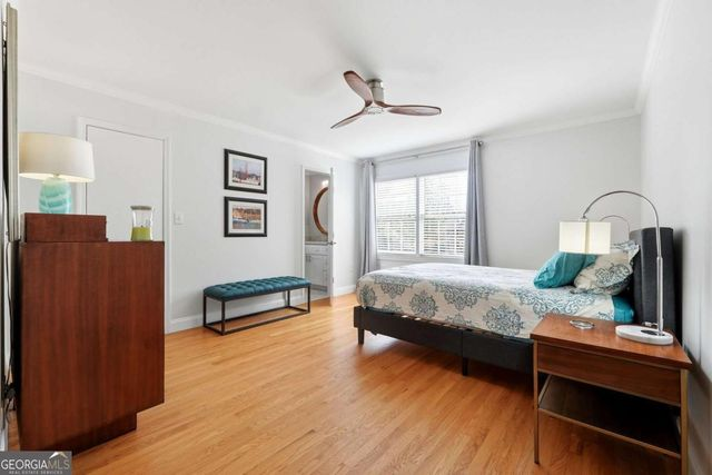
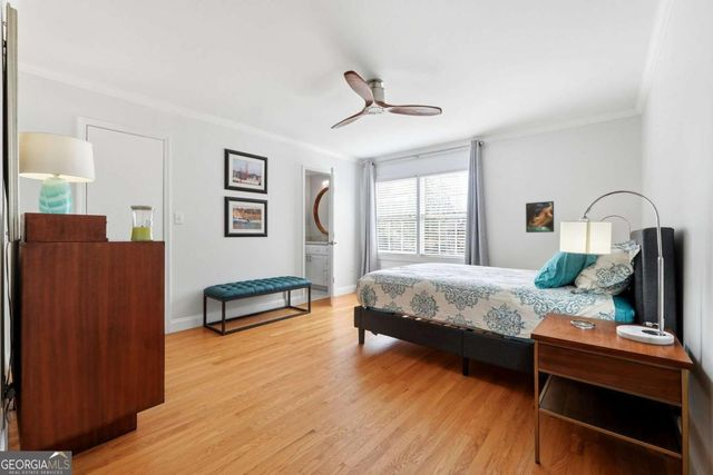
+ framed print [525,200,555,234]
